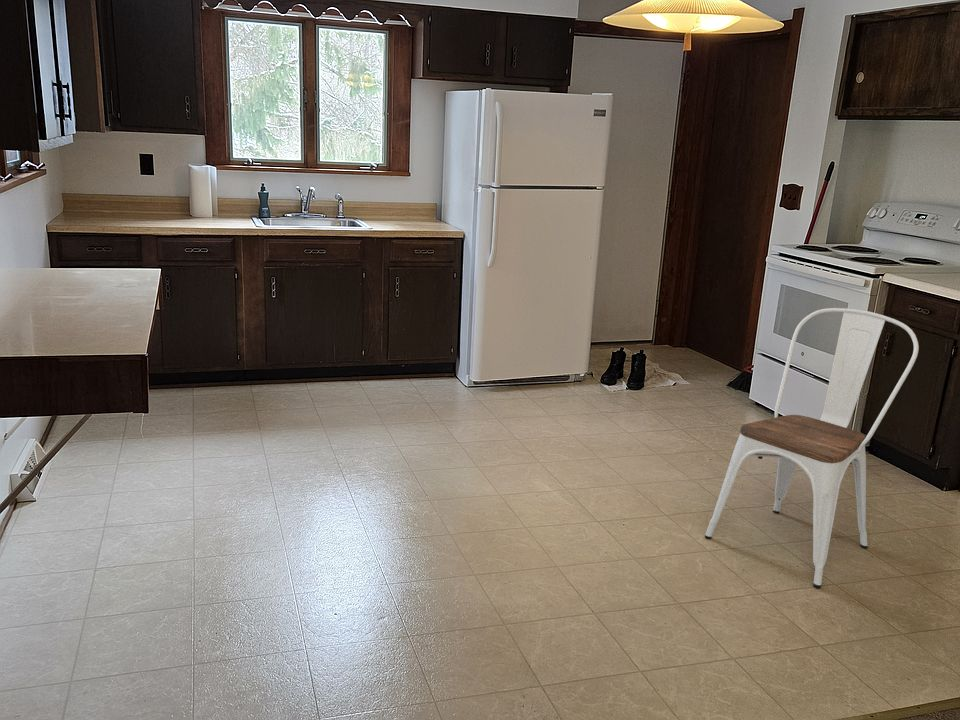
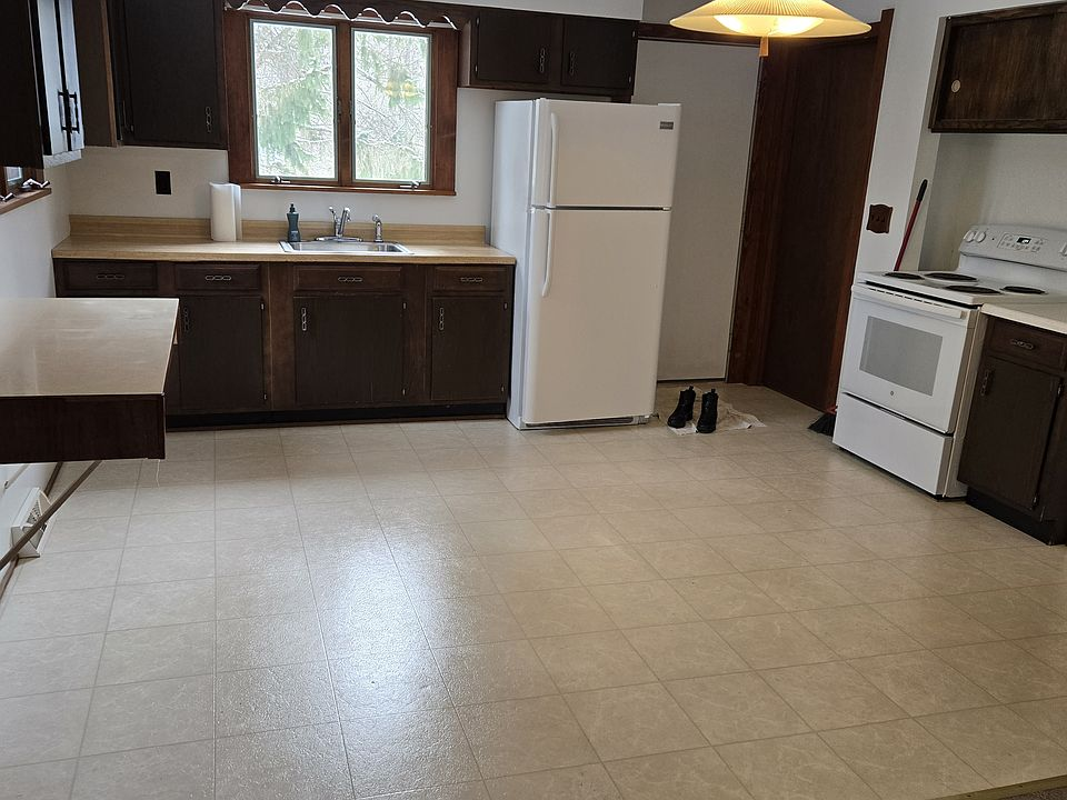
- chair [704,307,920,589]
